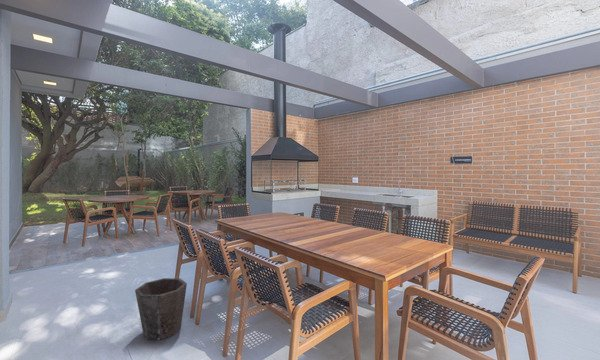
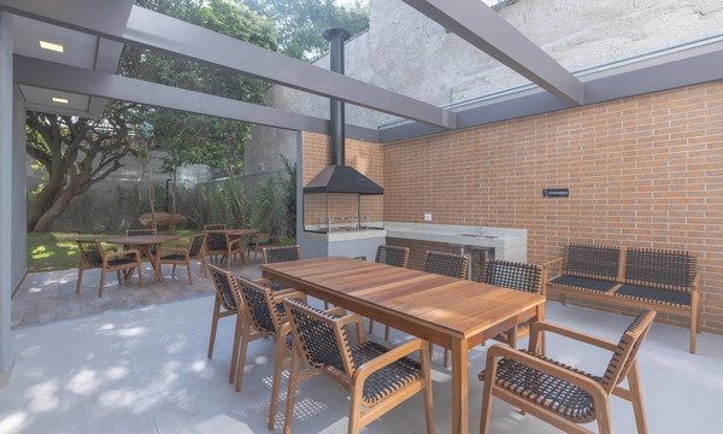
- waste bin [134,277,188,341]
